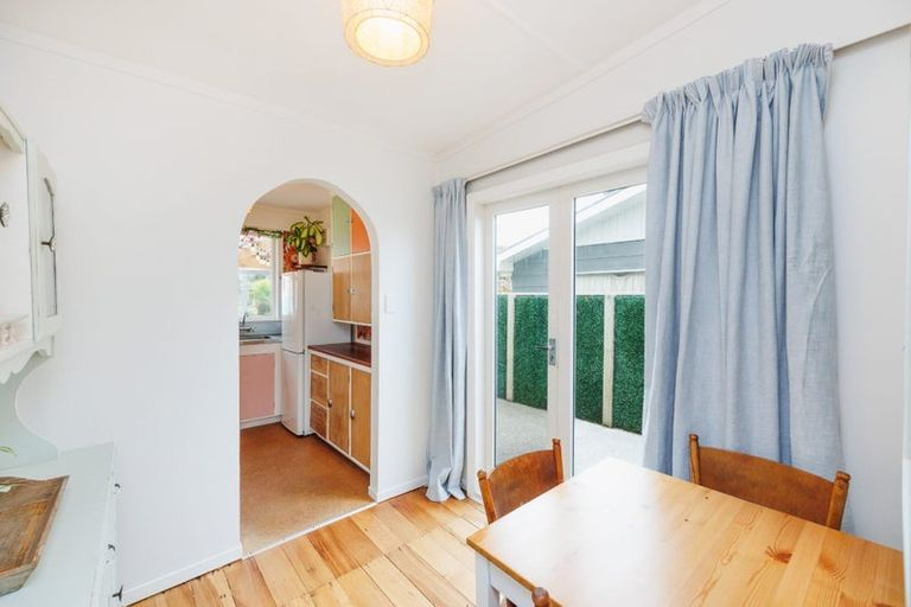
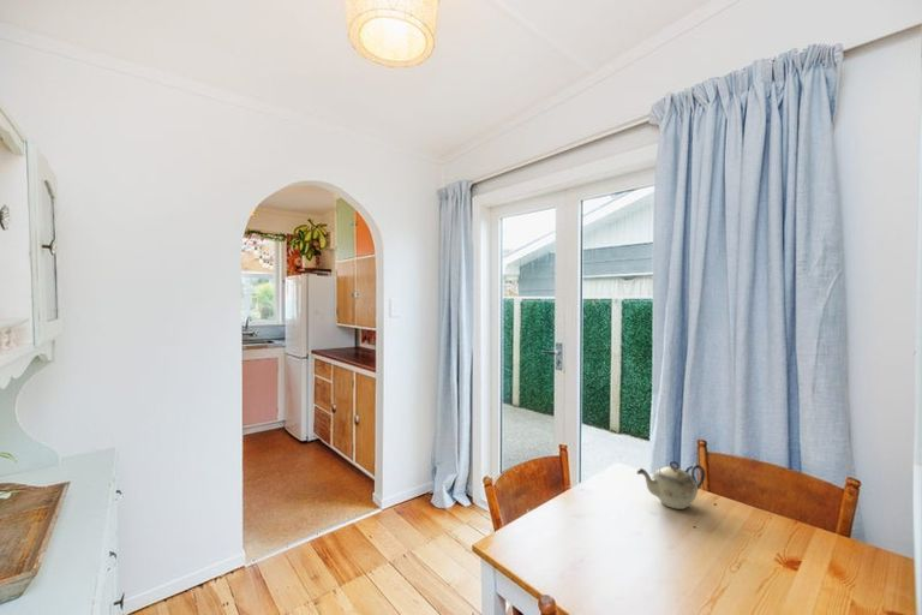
+ teapot [636,459,706,510]
